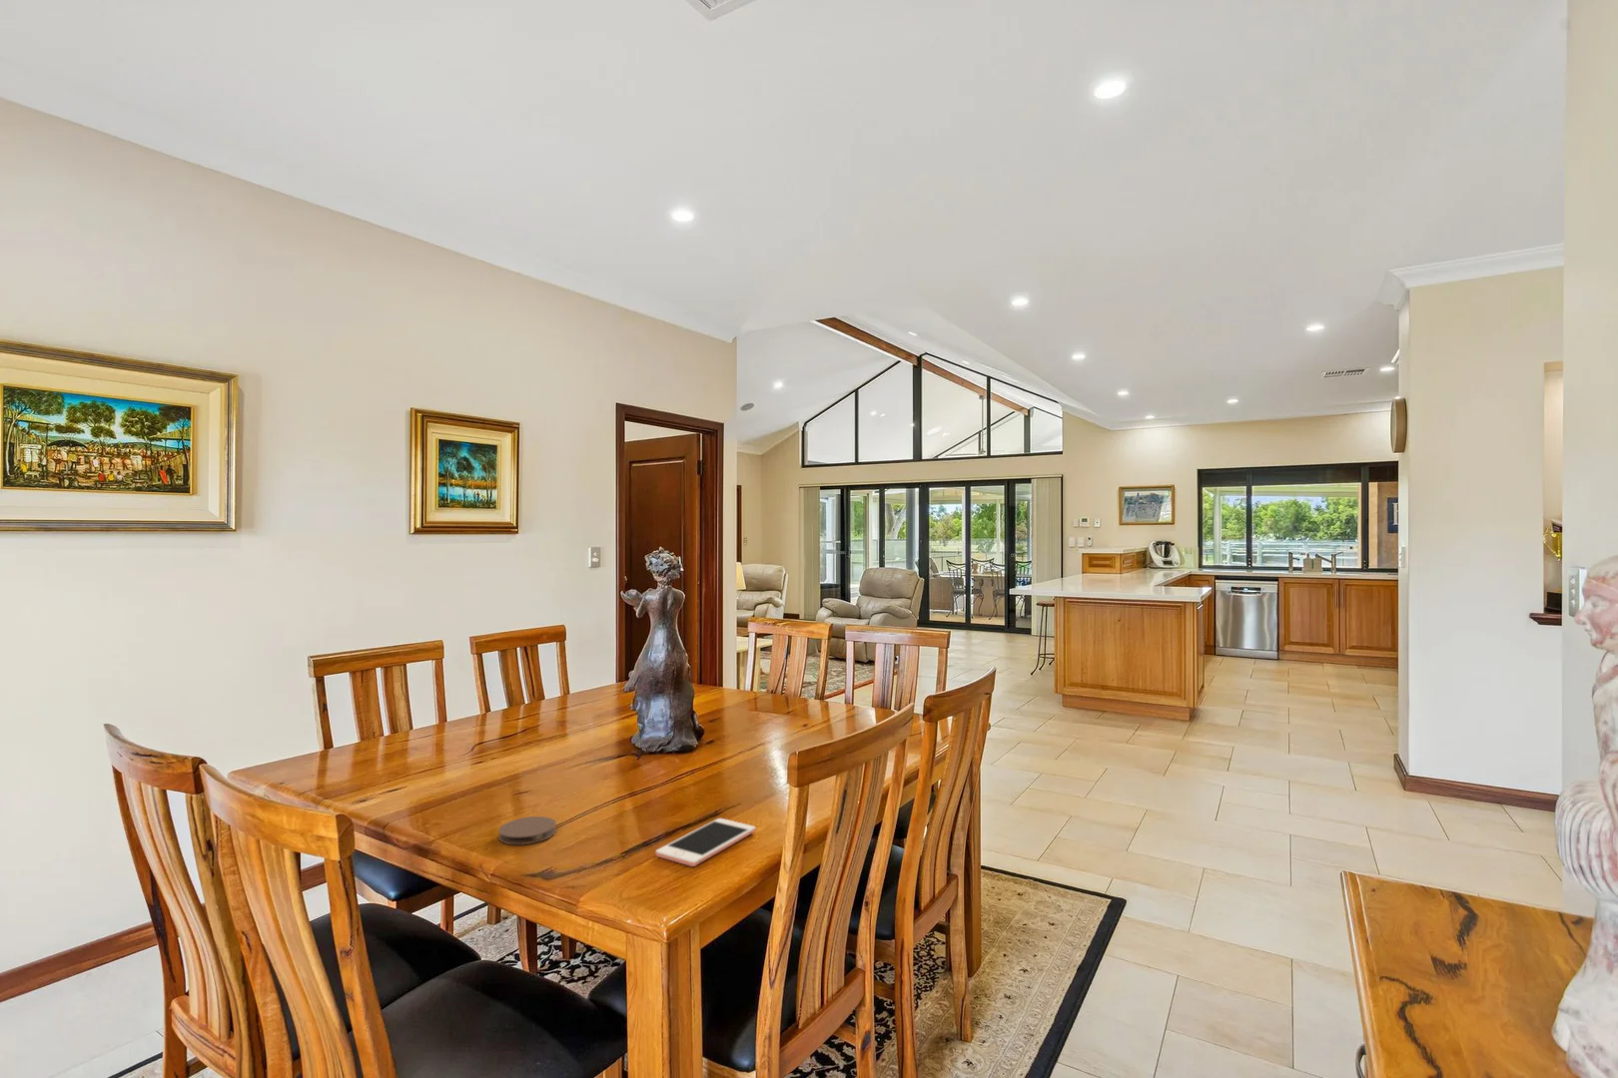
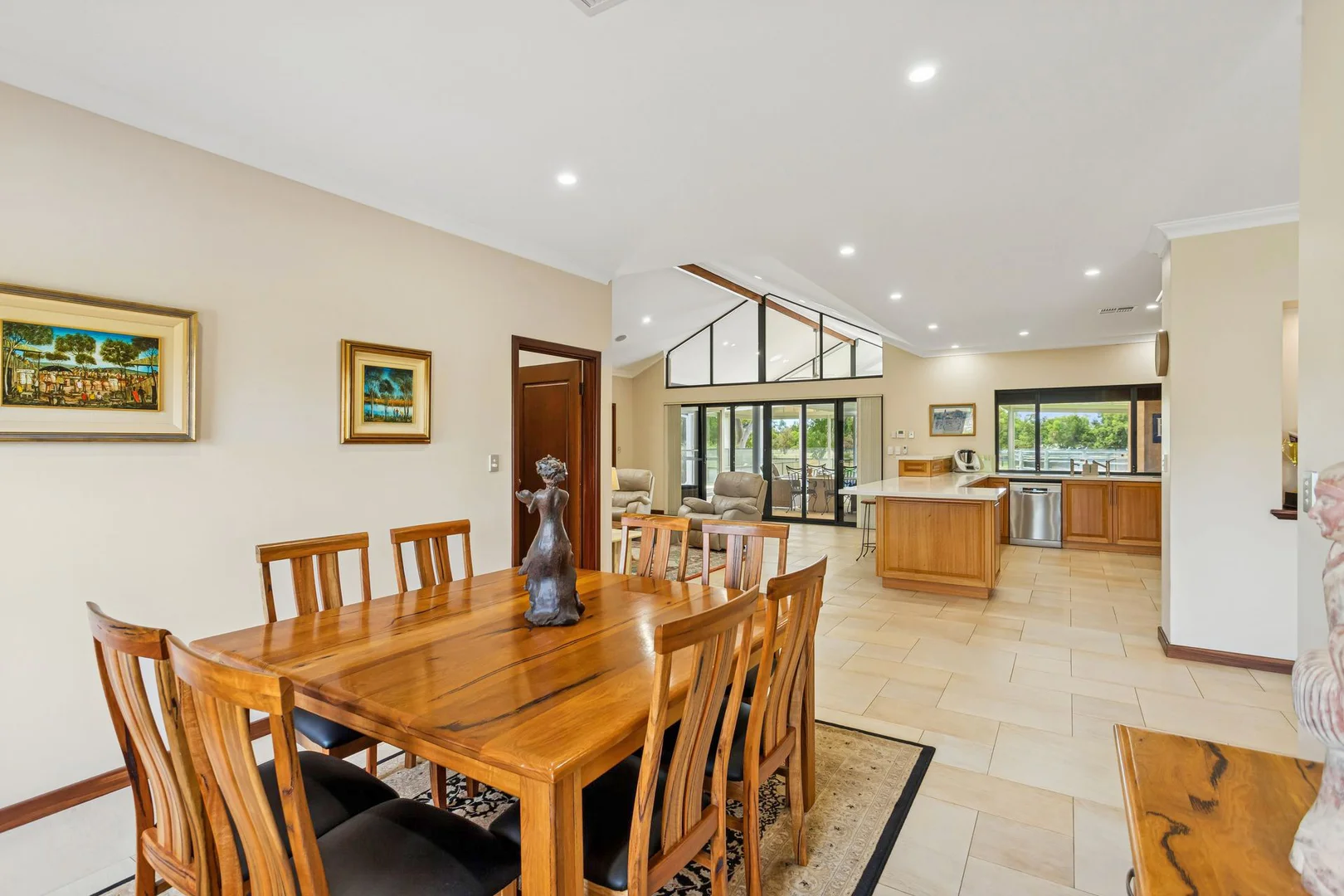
- cell phone [655,817,756,867]
- coaster [497,816,557,846]
